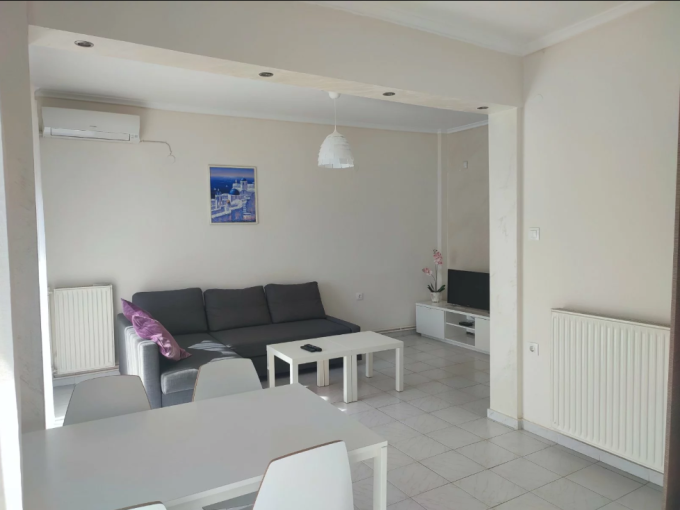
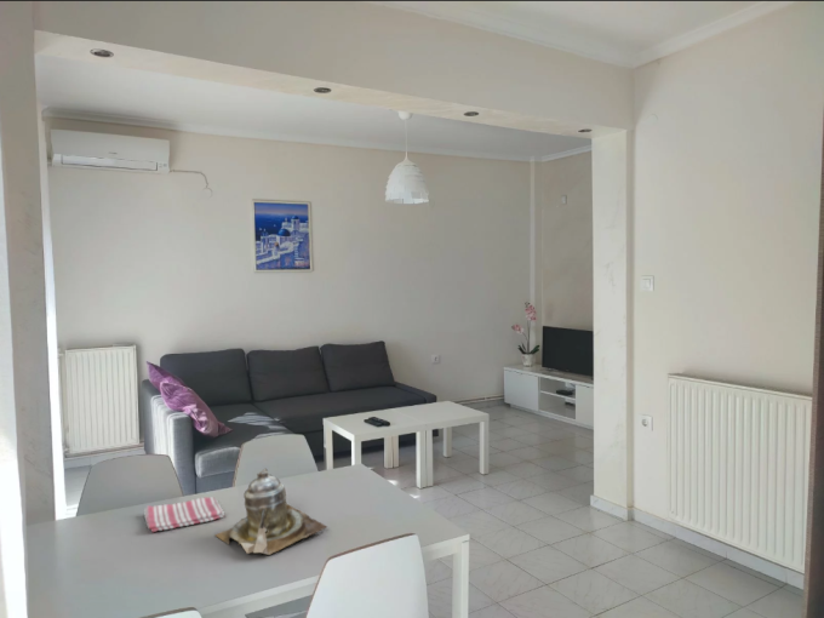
+ teapot [213,468,328,556]
+ dish towel [143,496,225,533]
